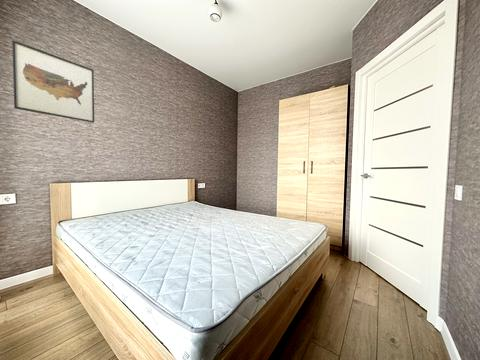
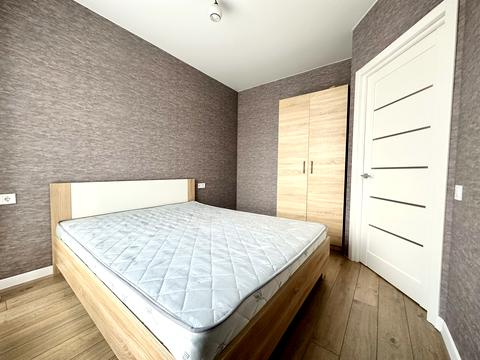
- wall art [11,39,95,124]
